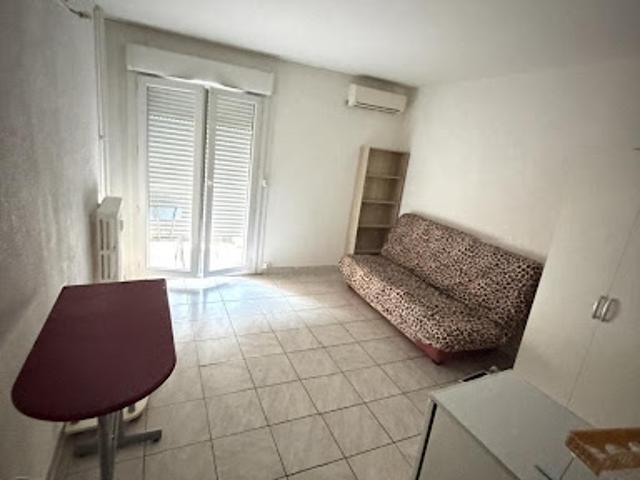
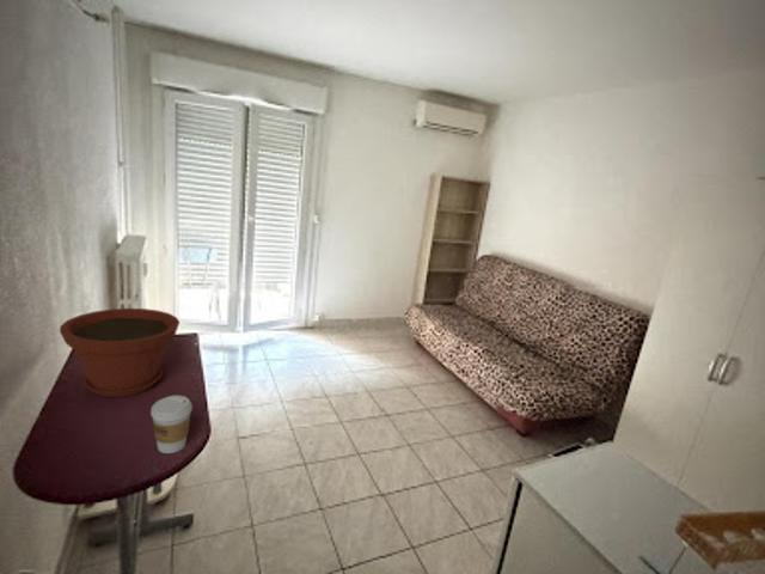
+ coffee cup [149,395,194,454]
+ plant pot [59,307,180,398]
